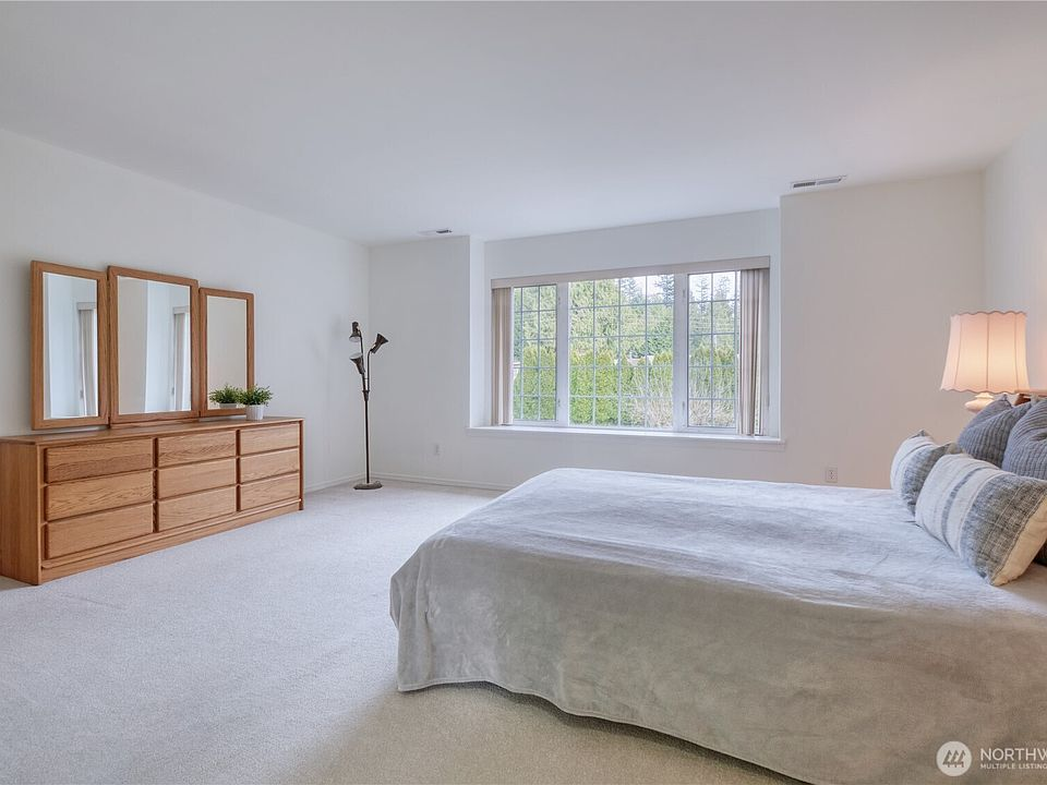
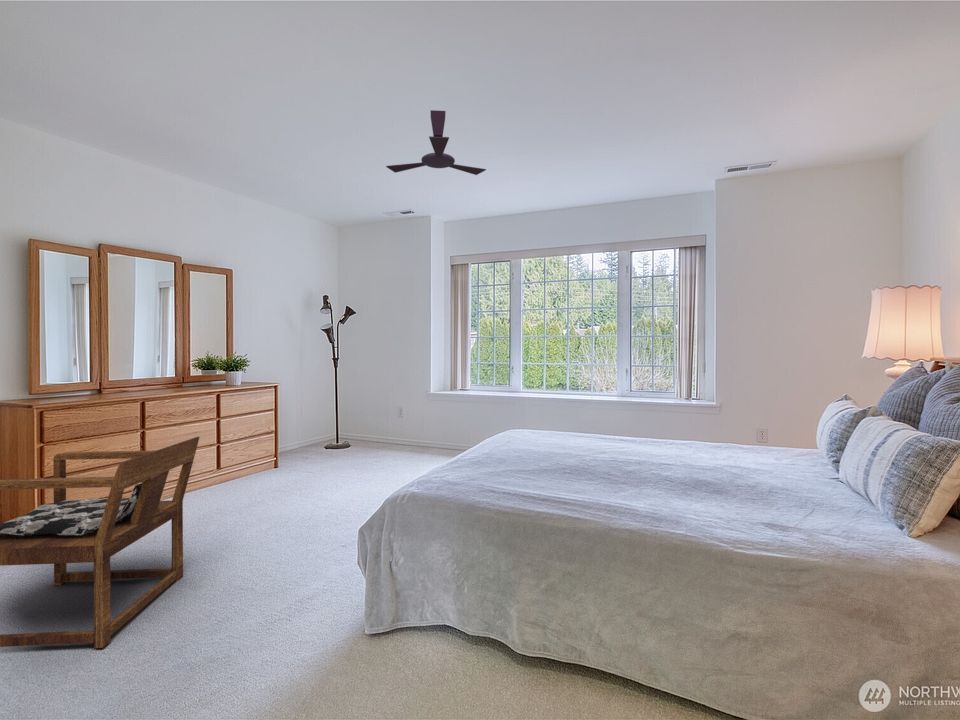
+ armchair [0,436,200,649]
+ ceiling fan [385,109,487,176]
